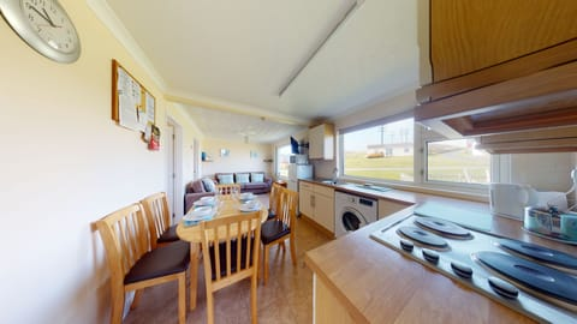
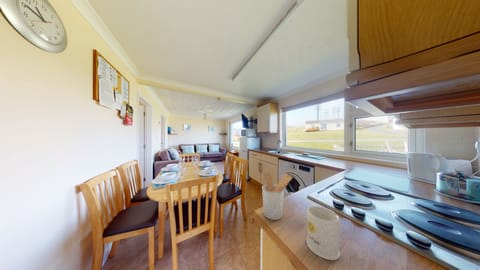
+ utensil holder [261,171,293,221]
+ mug [305,205,342,261]
